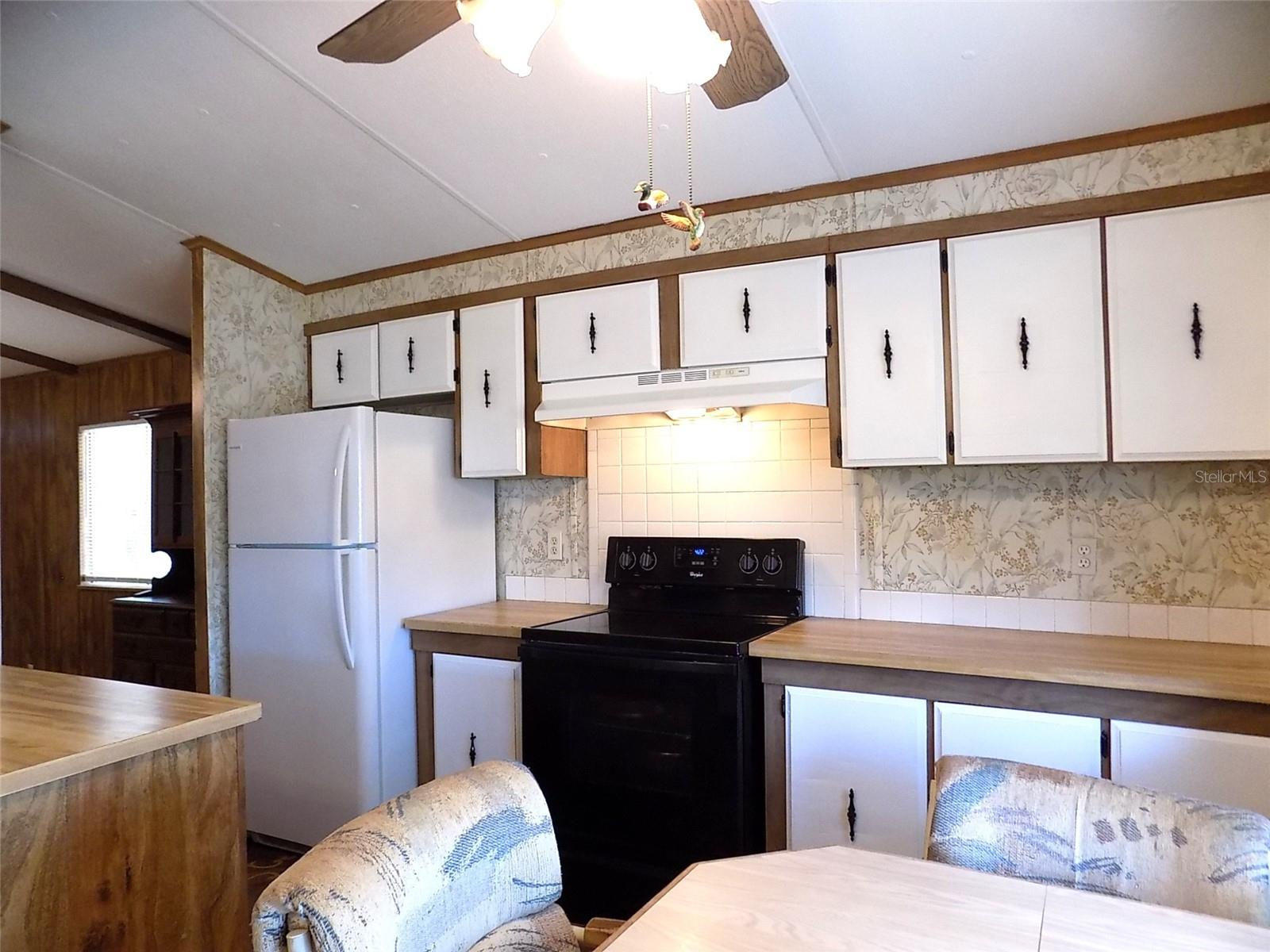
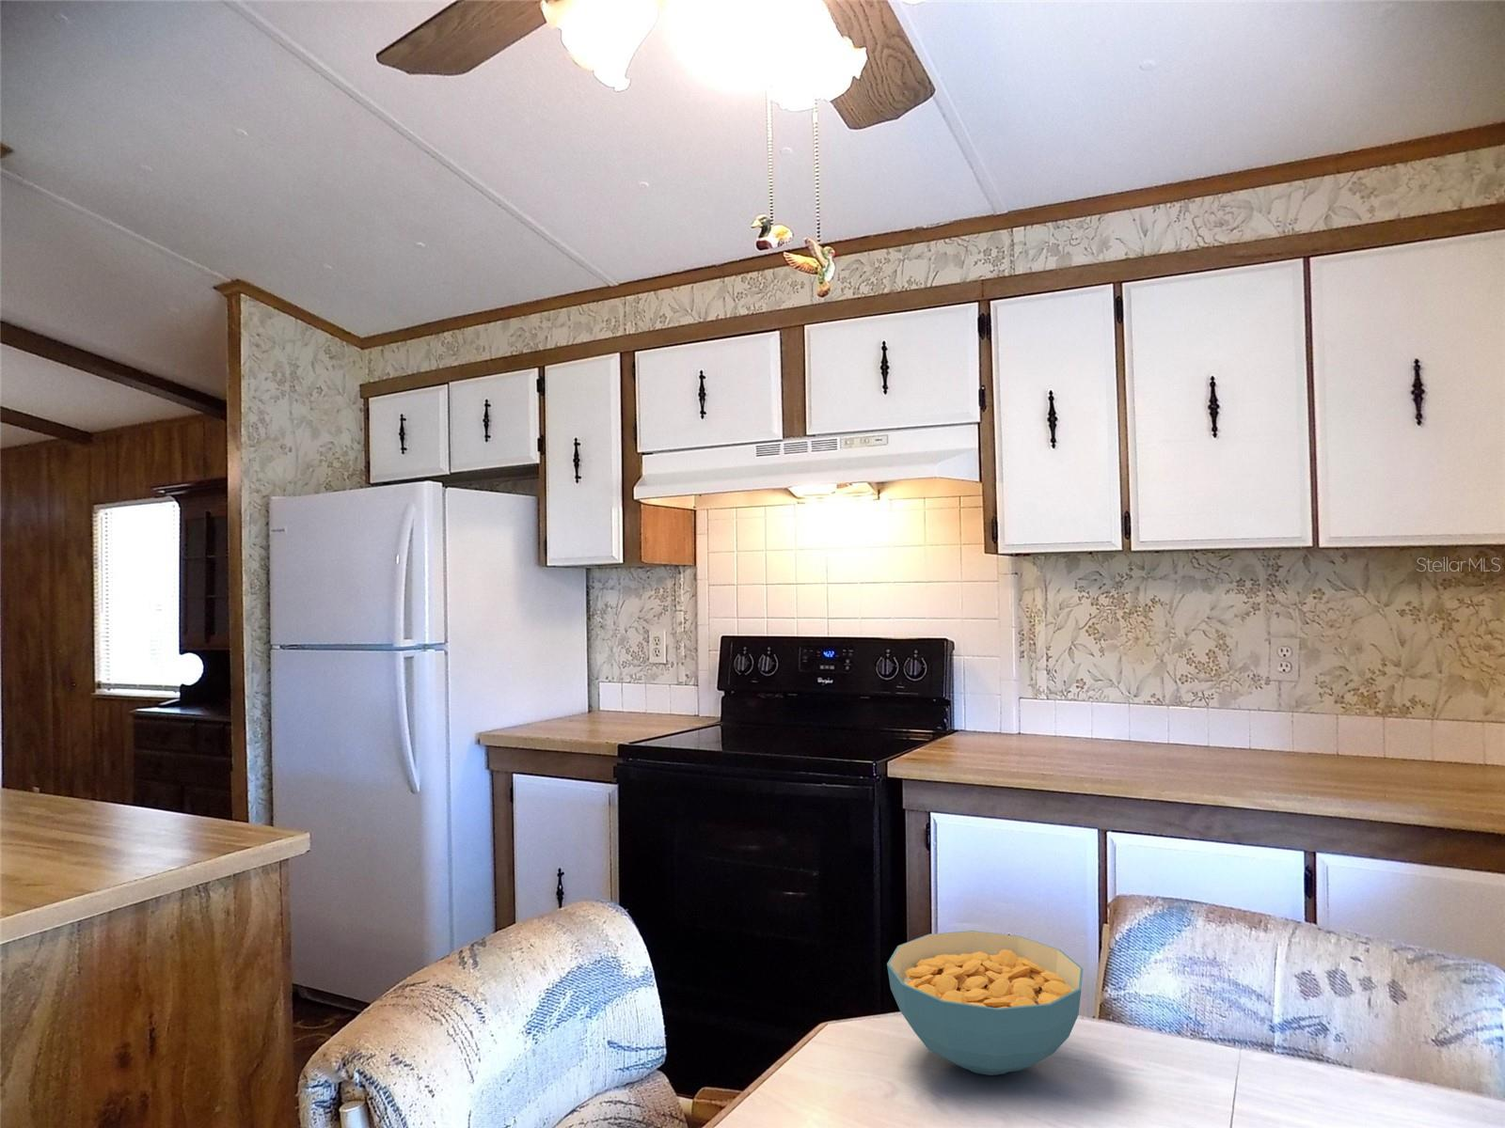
+ cereal bowl [886,930,1084,1076]
